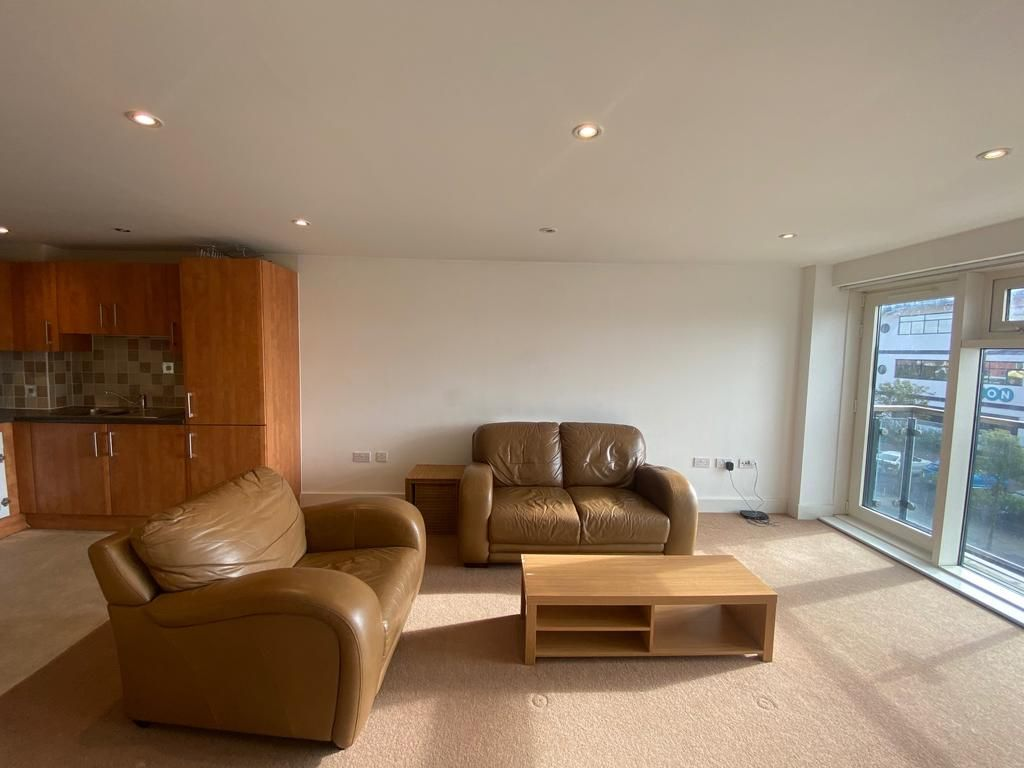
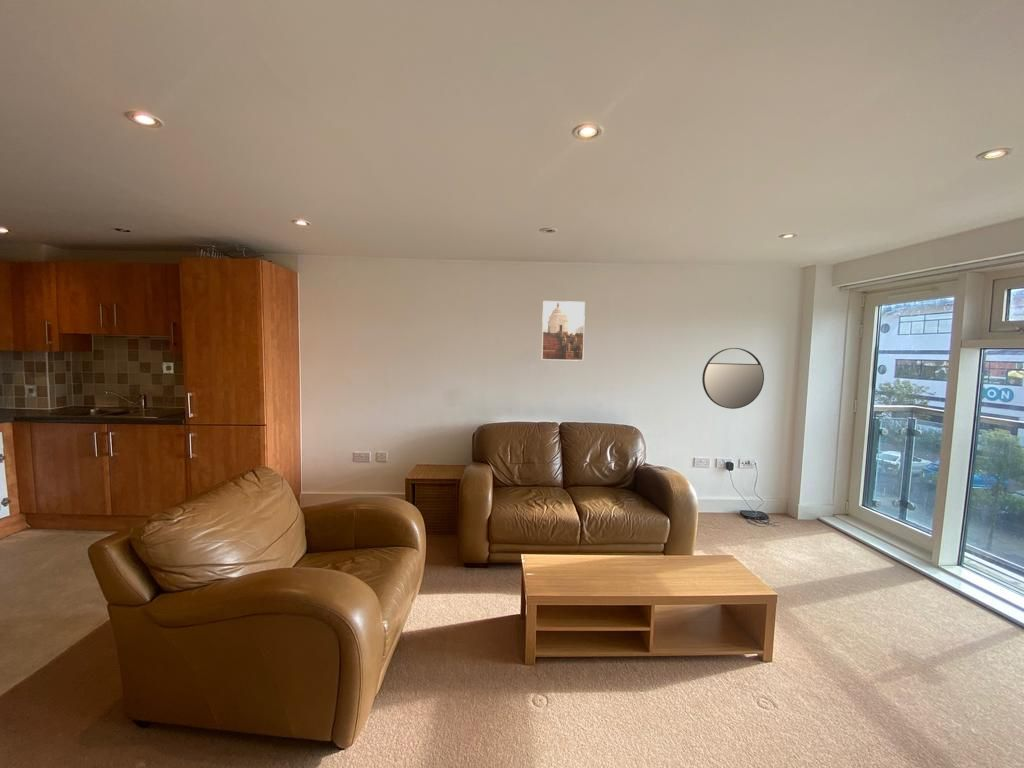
+ home mirror [701,347,765,410]
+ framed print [541,300,586,362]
